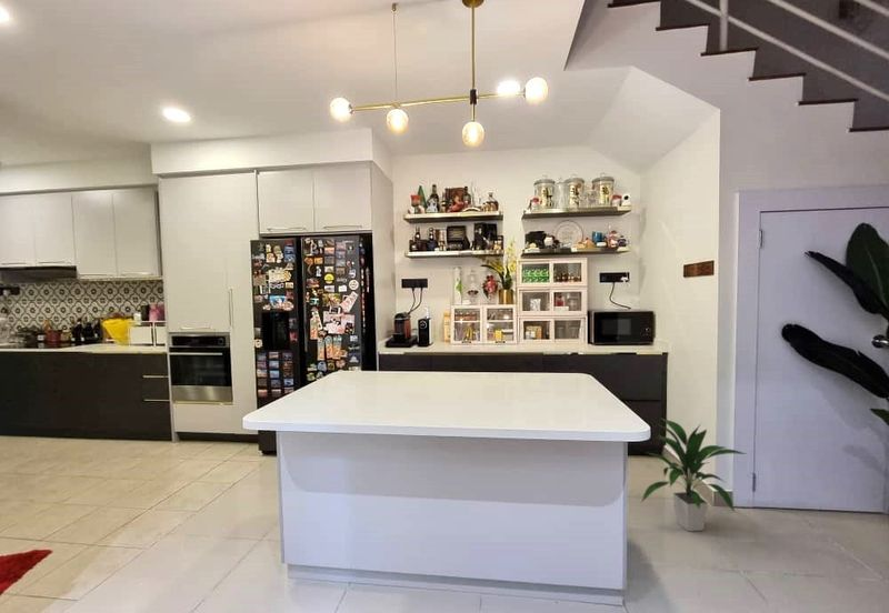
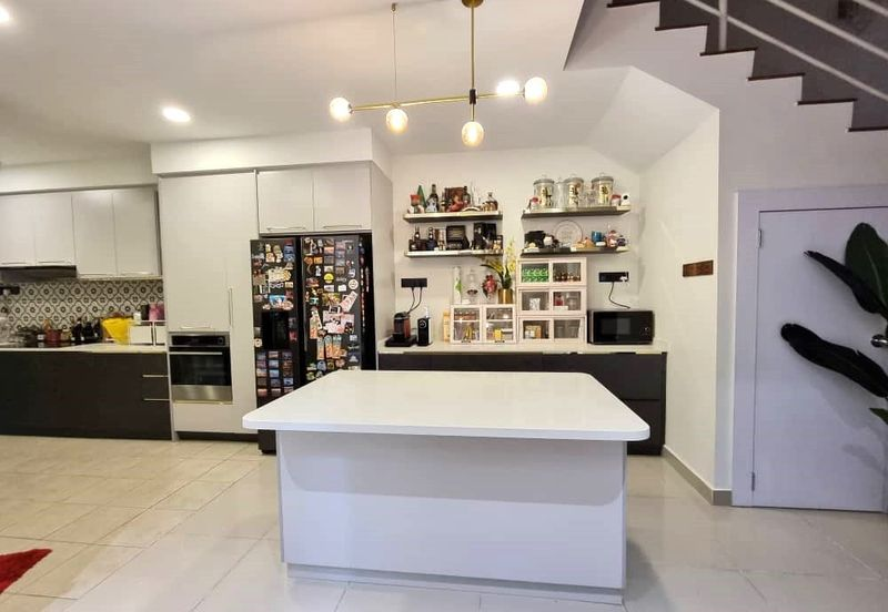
- indoor plant [640,418,748,532]
